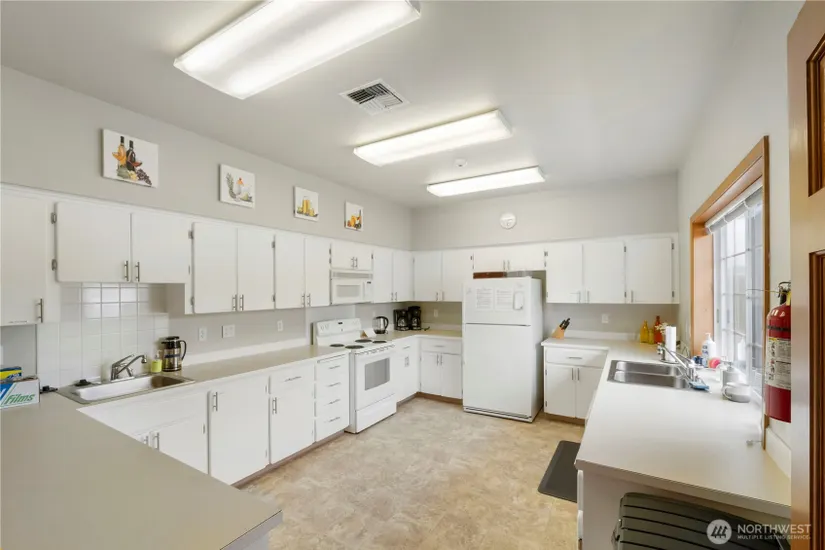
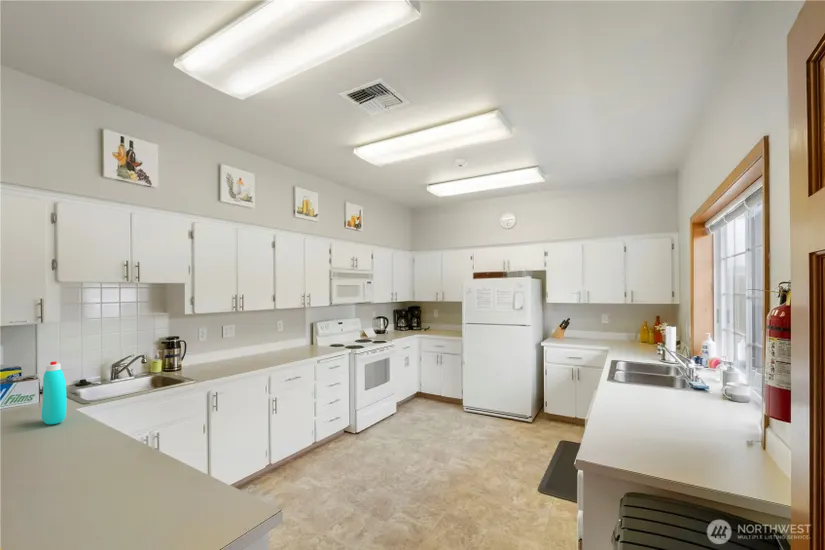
+ bottle [41,360,68,426]
